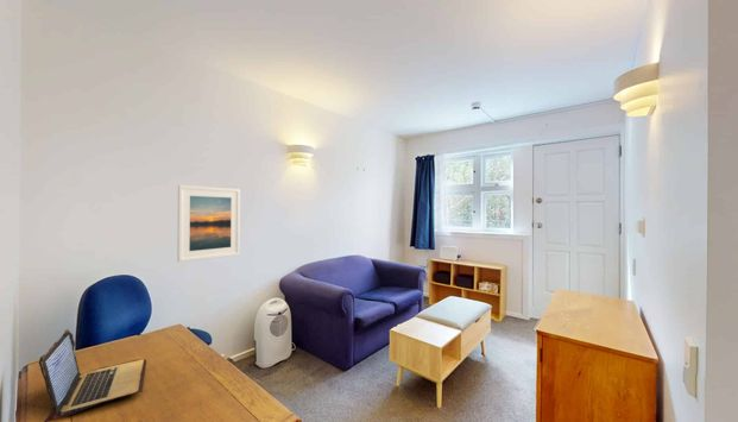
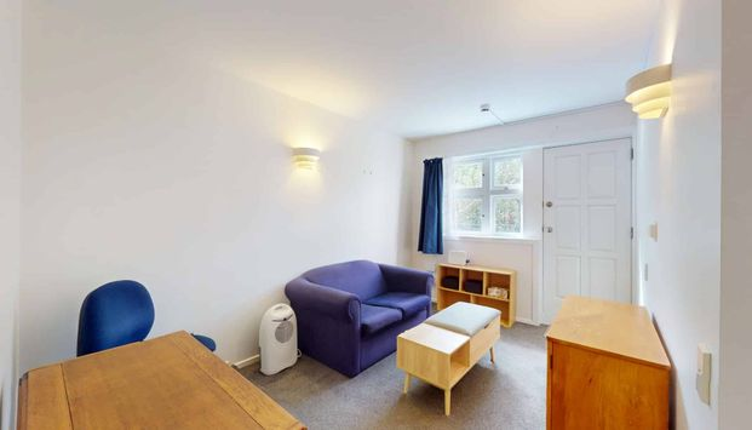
- laptop [38,328,147,422]
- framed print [176,184,241,264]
